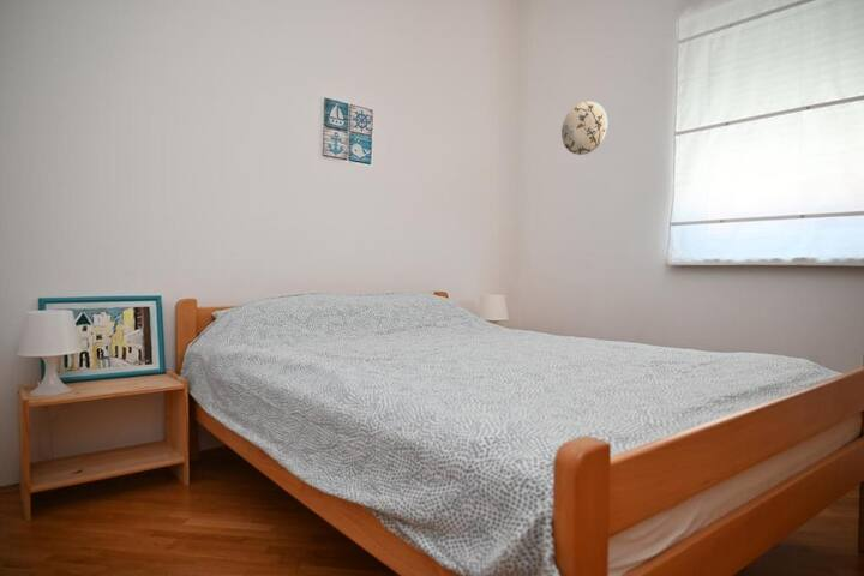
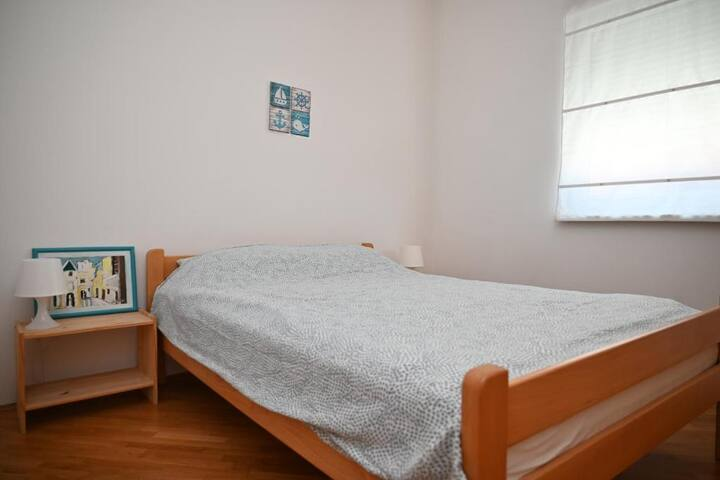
- decorative plate [560,100,608,156]
